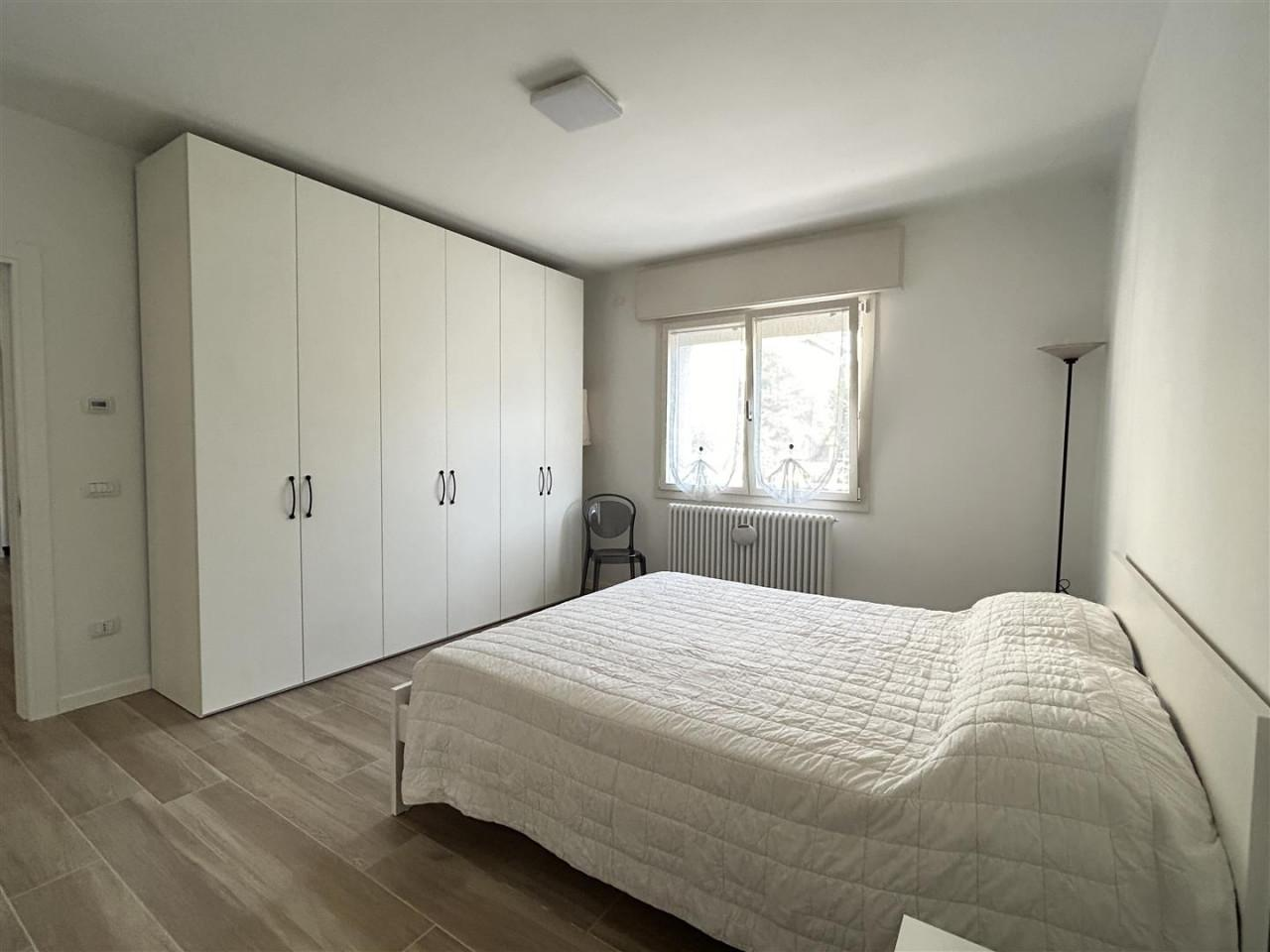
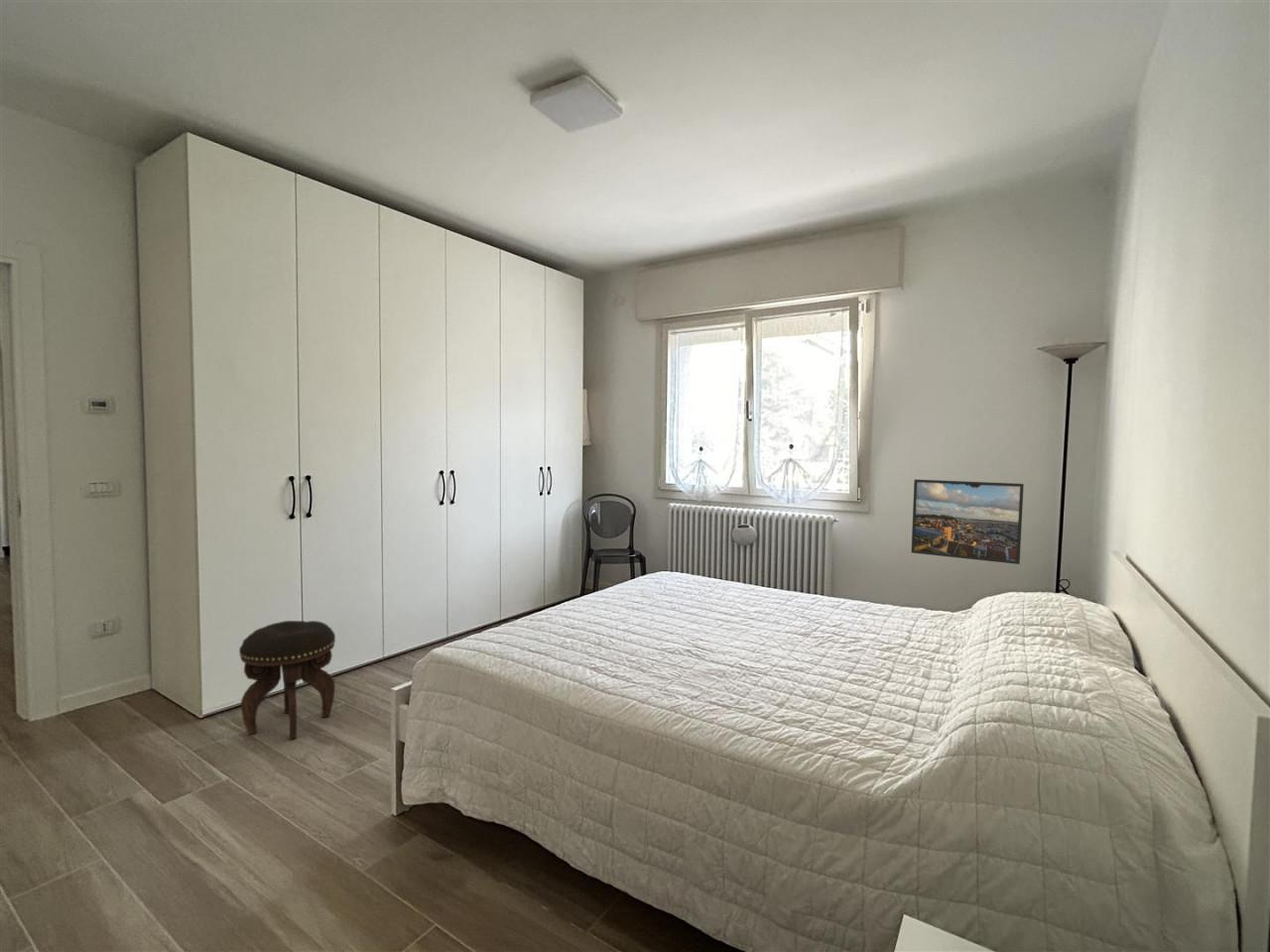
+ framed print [910,478,1025,565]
+ footstool [238,620,336,741]
